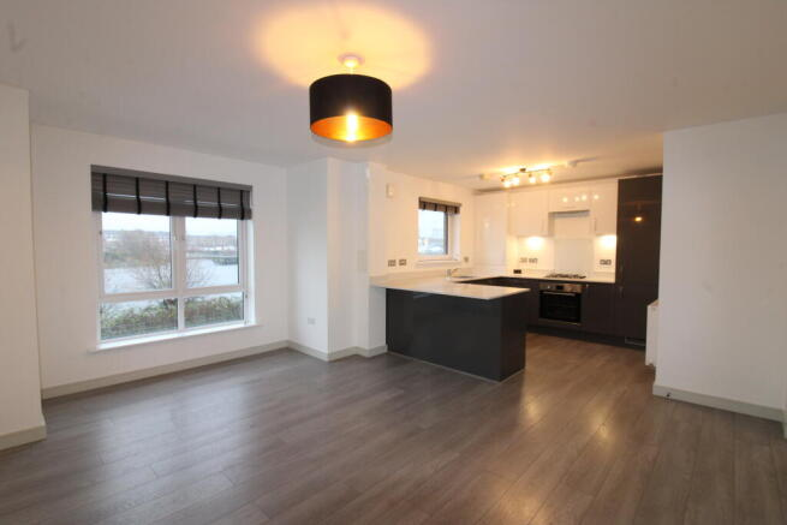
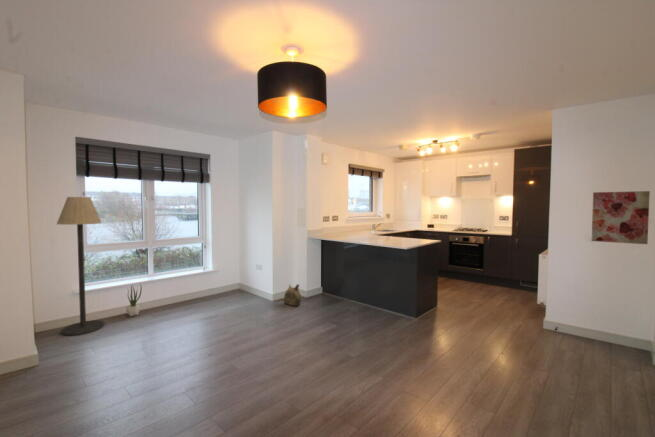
+ floor lamp [56,196,105,337]
+ potted plant [125,283,143,317]
+ wall art [591,190,651,245]
+ ceramic jug [283,283,302,307]
